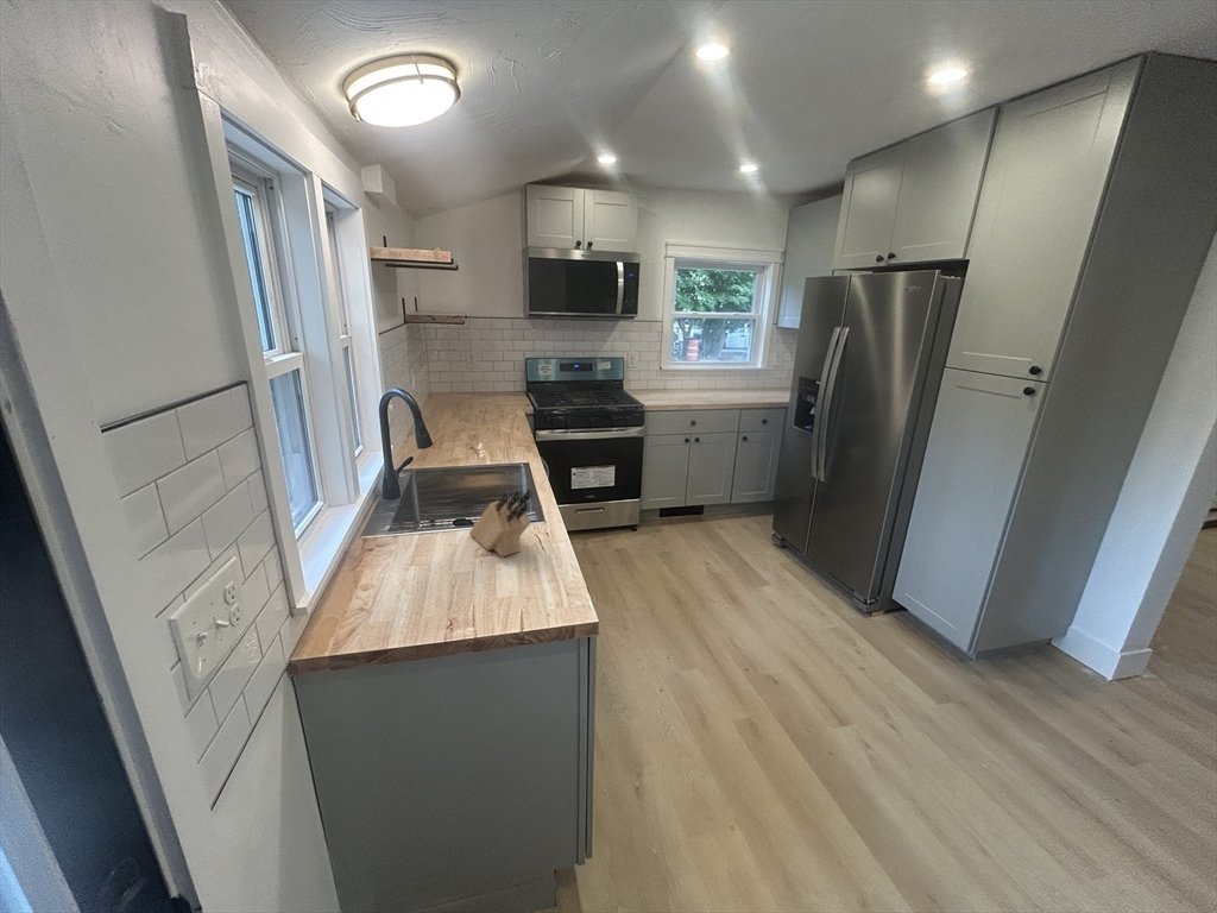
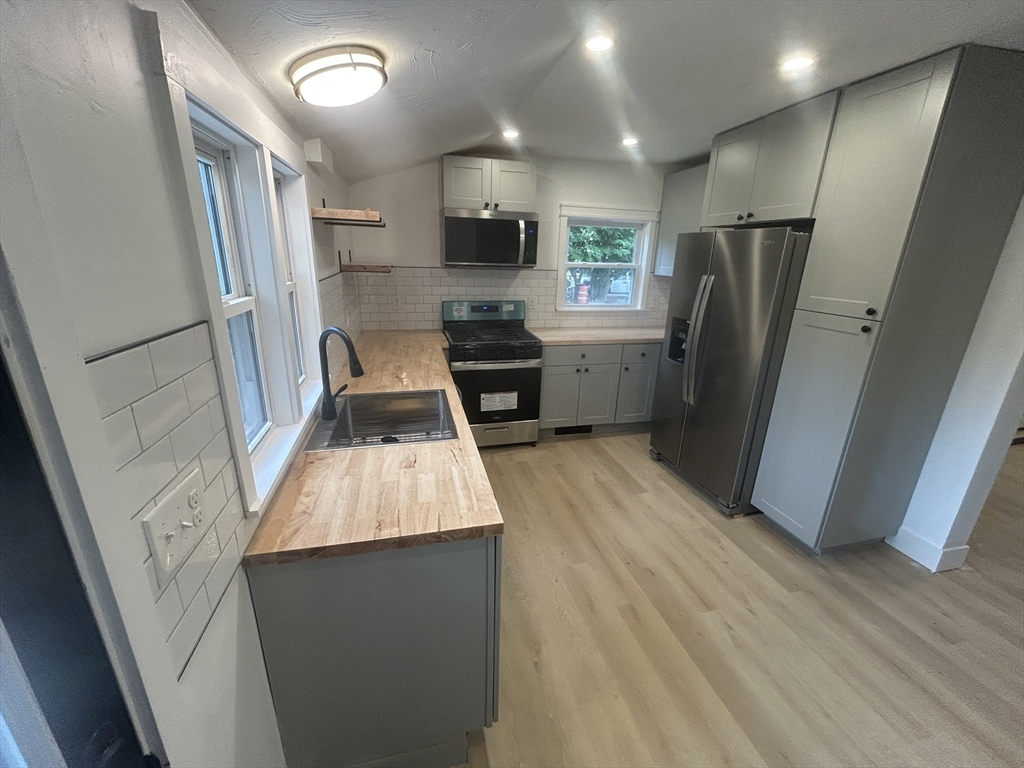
- knife block [468,487,534,558]
